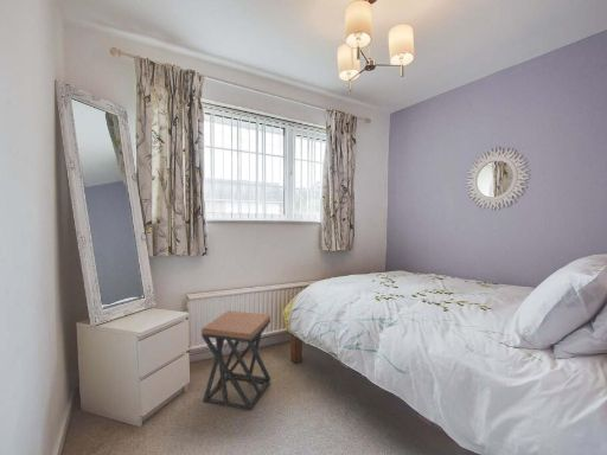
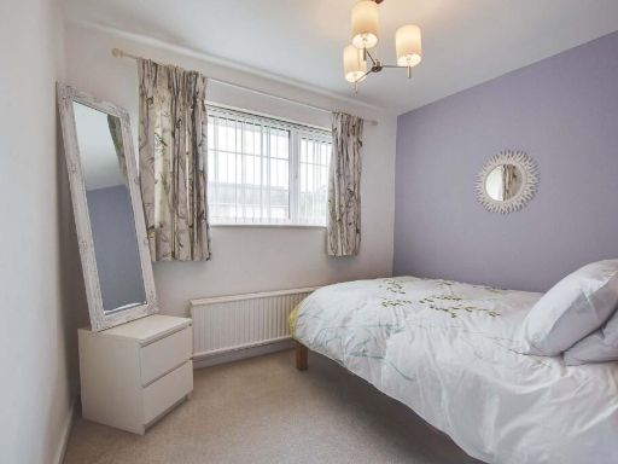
- stool [200,309,271,411]
